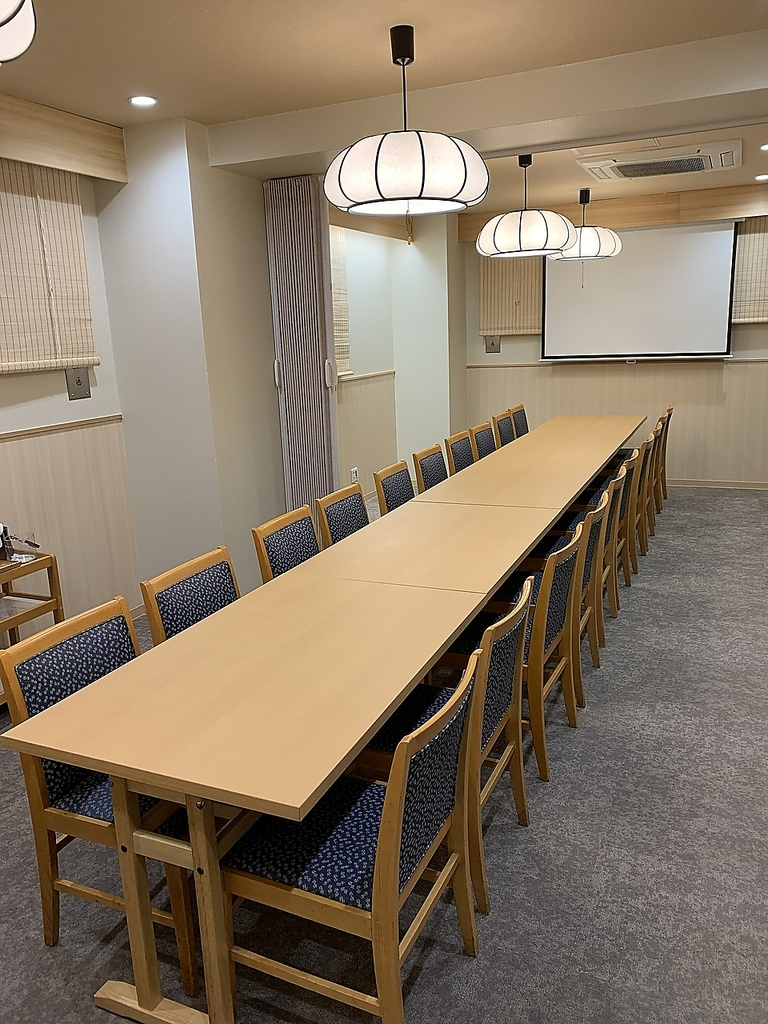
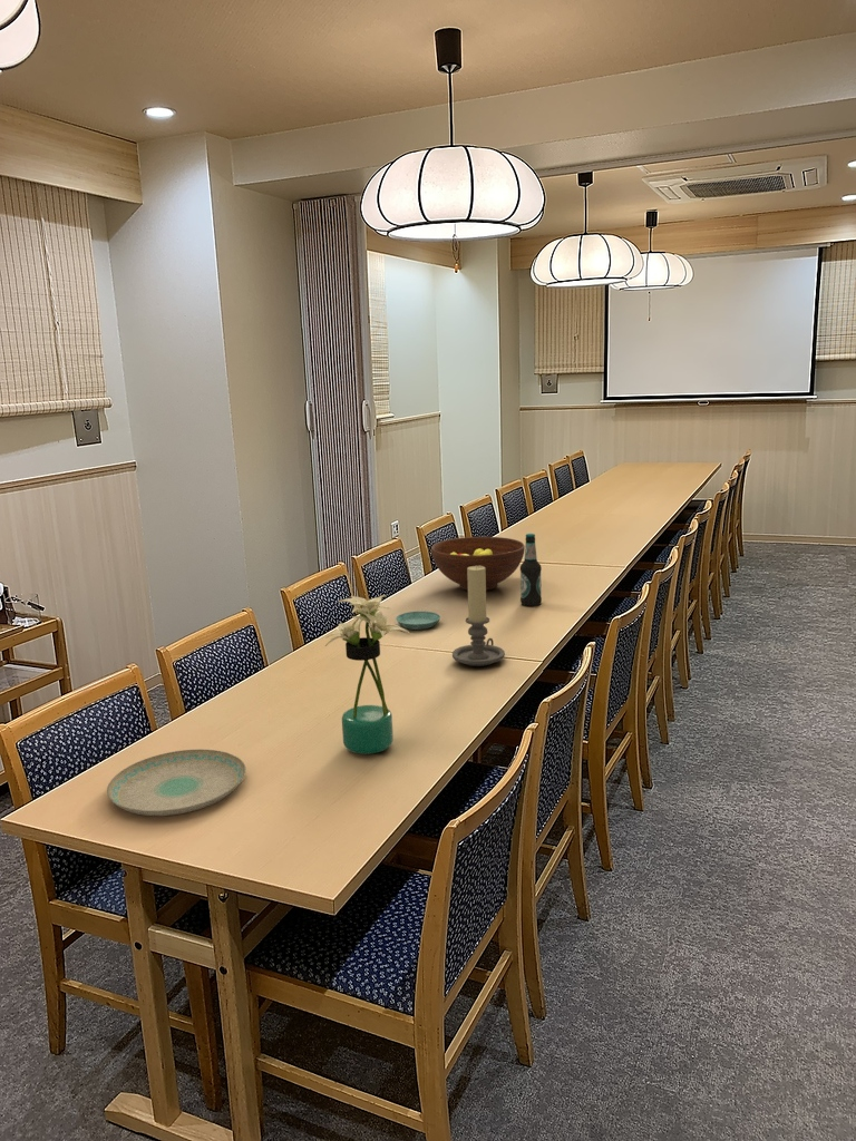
+ plate [106,749,246,817]
+ bottle [519,533,543,607]
+ candle holder [451,565,506,667]
+ saucer [395,611,441,631]
+ flower arrangement [324,594,411,755]
+ fruit bowl [430,536,525,592]
